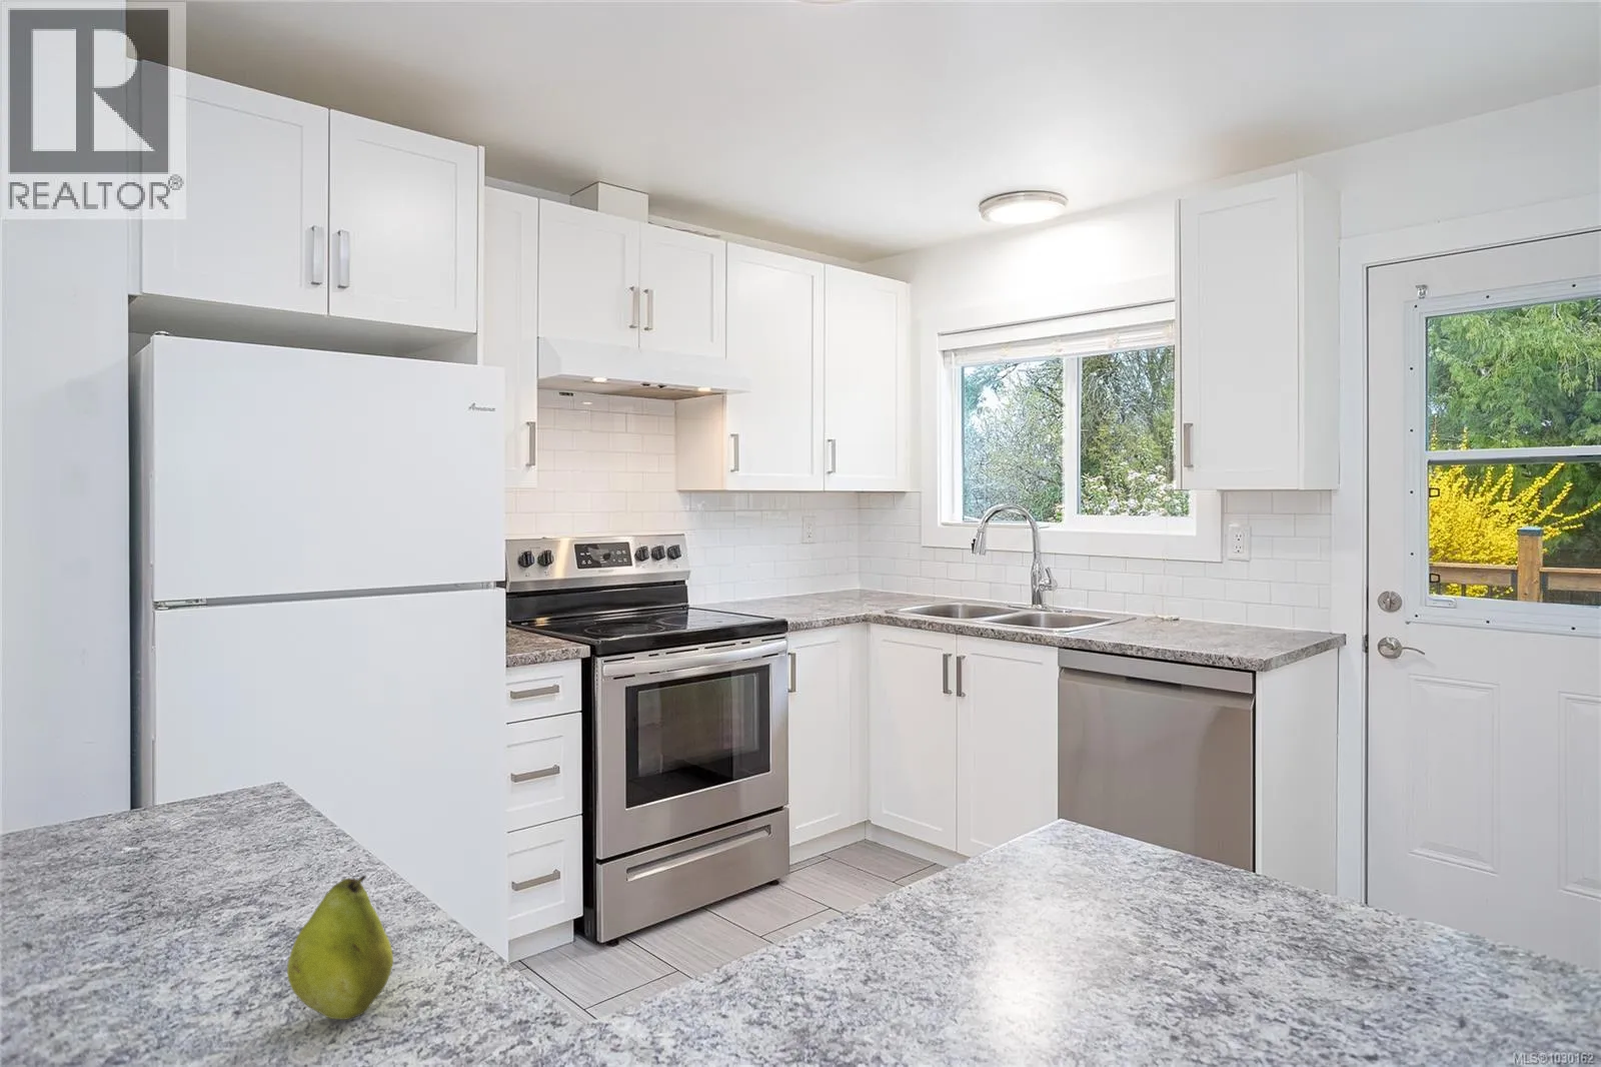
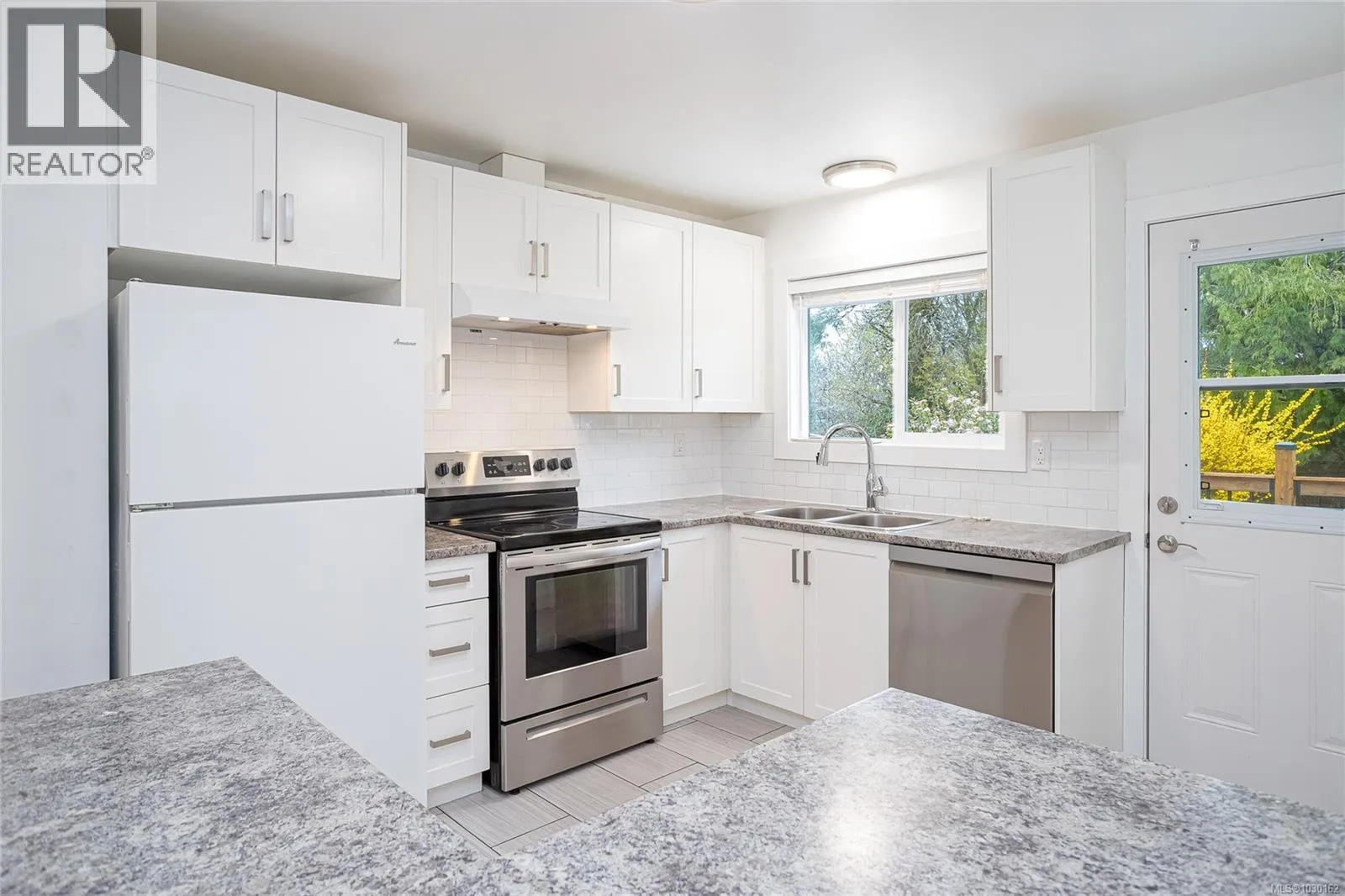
- fruit [286,874,394,1021]
